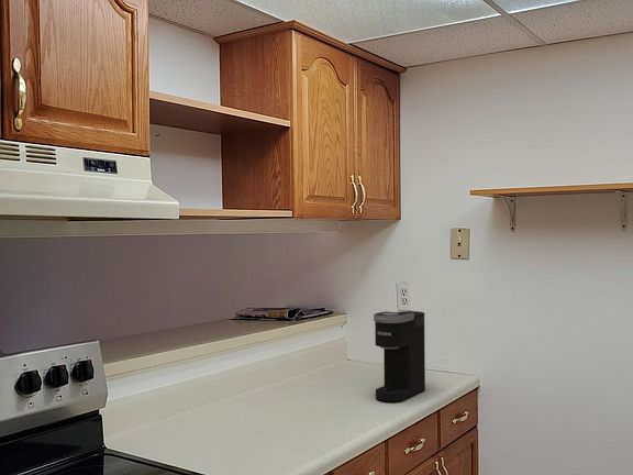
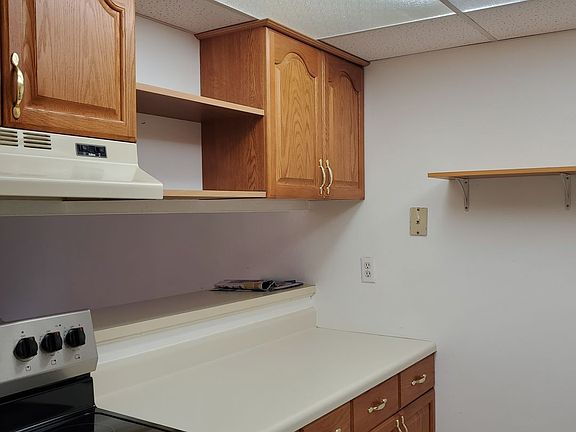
- coffee maker [373,310,426,402]
